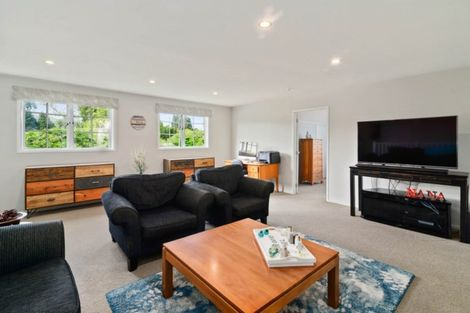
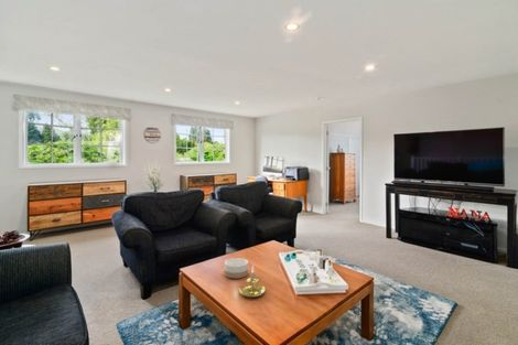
+ bowl [224,257,249,279]
+ candle holder [235,263,267,299]
